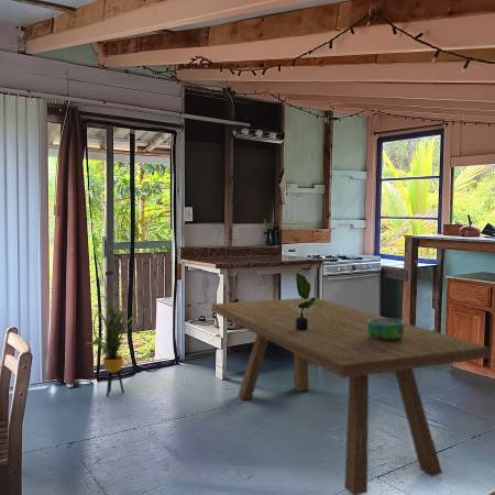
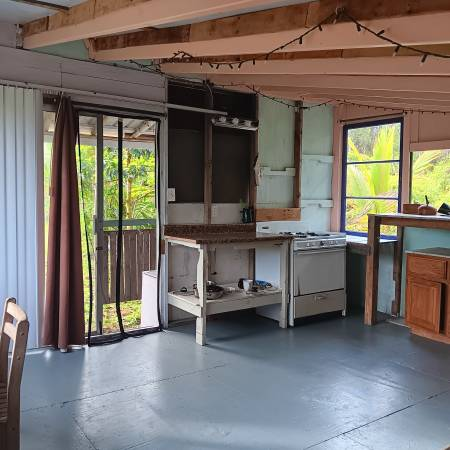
- house plant [85,294,150,397]
- decorative bowl [367,318,405,341]
- potted plant [289,272,318,331]
- dining table [210,297,492,495]
